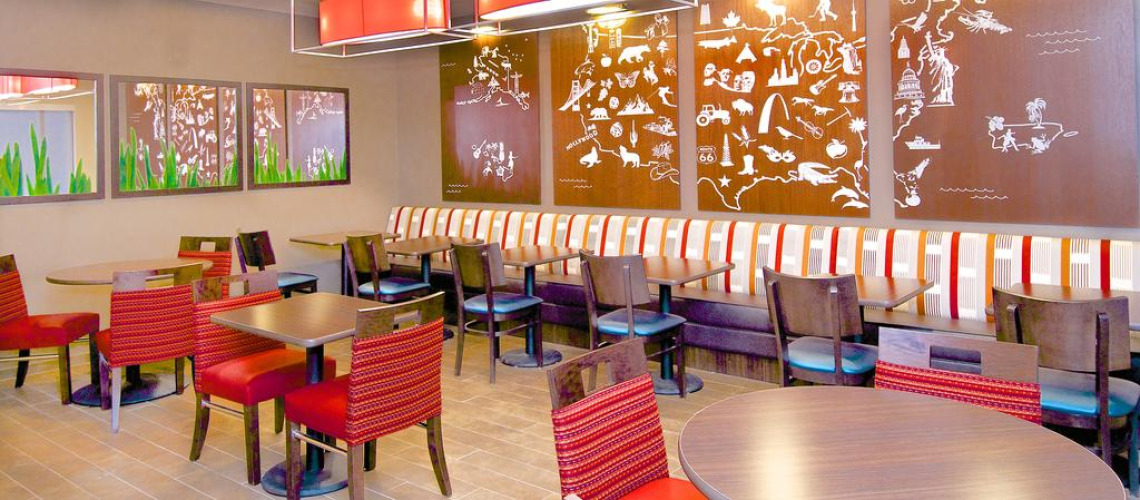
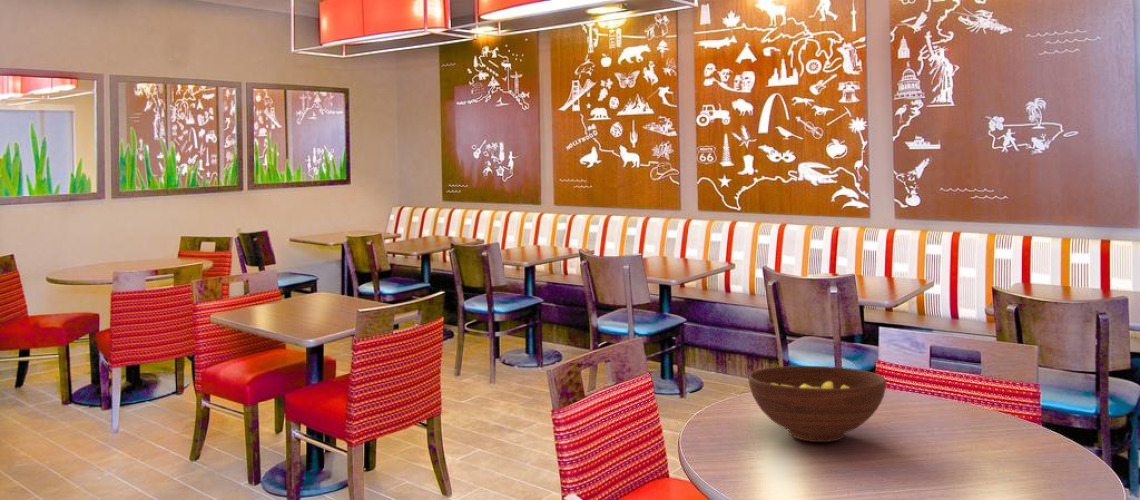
+ fruit bowl [748,365,887,443]
